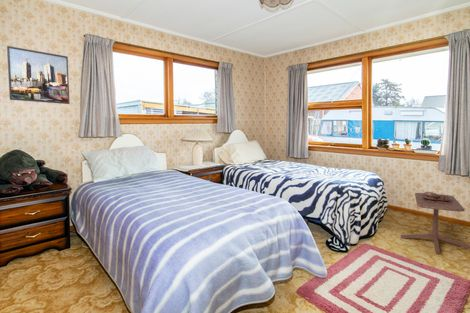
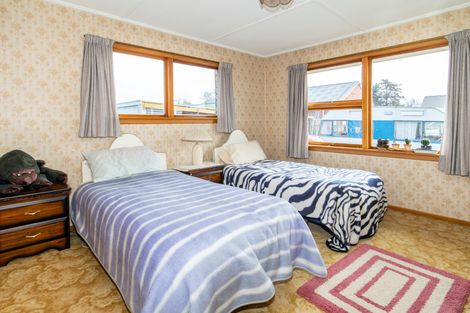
- side table [400,191,470,254]
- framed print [6,45,71,105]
